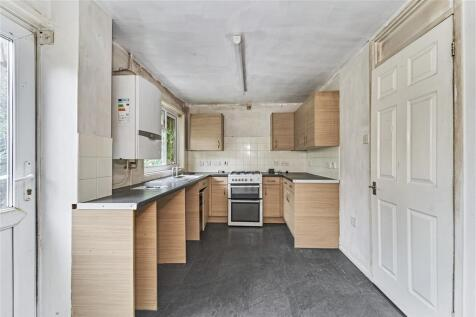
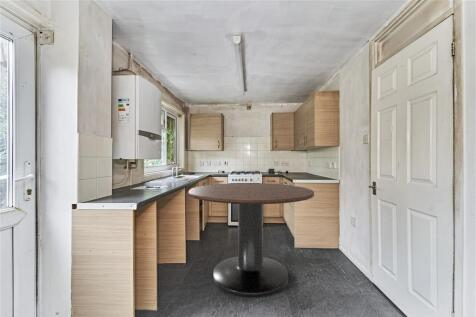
+ dining table [188,182,315,299]
